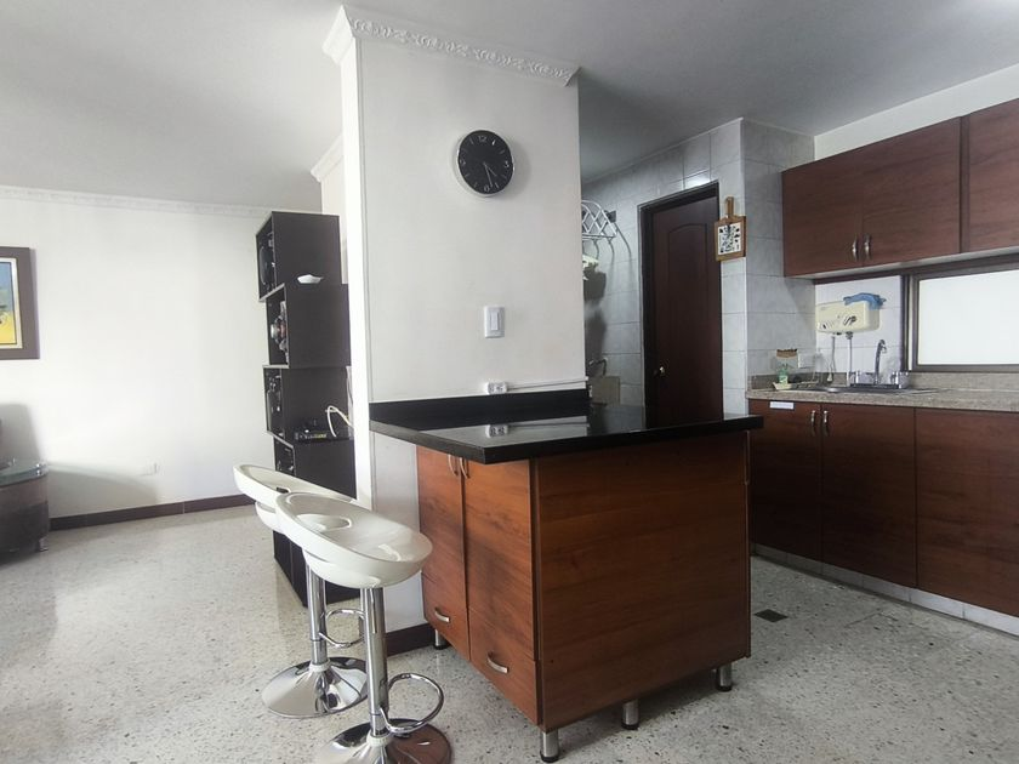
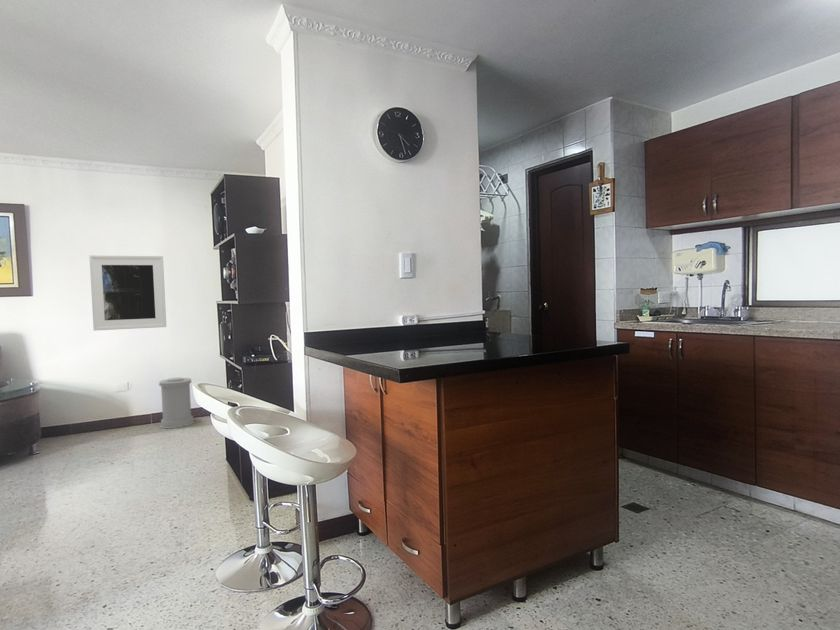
+ trash can [158,377,195,429]
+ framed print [88,254,167,332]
